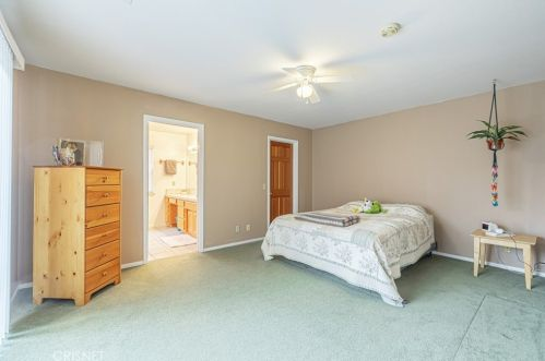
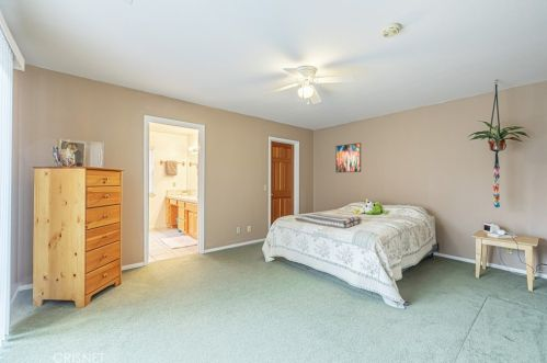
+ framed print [334,141,362,173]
